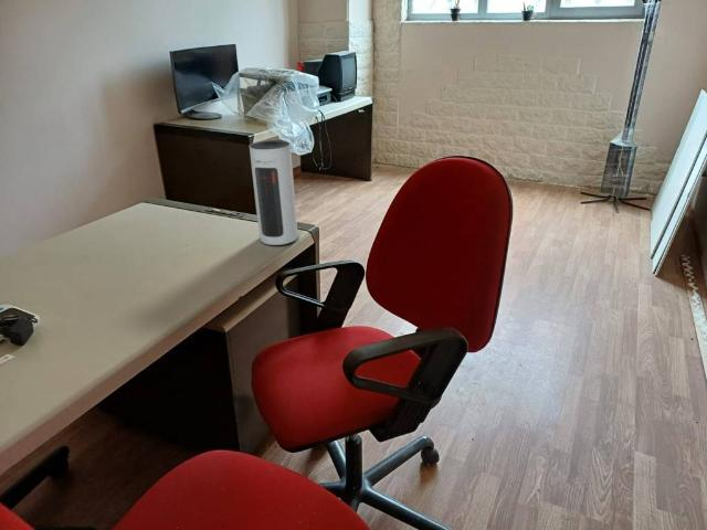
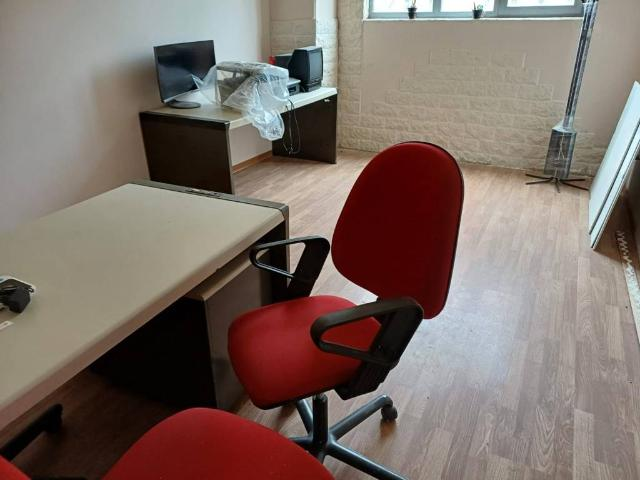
- speaker [249,139,299,246]
